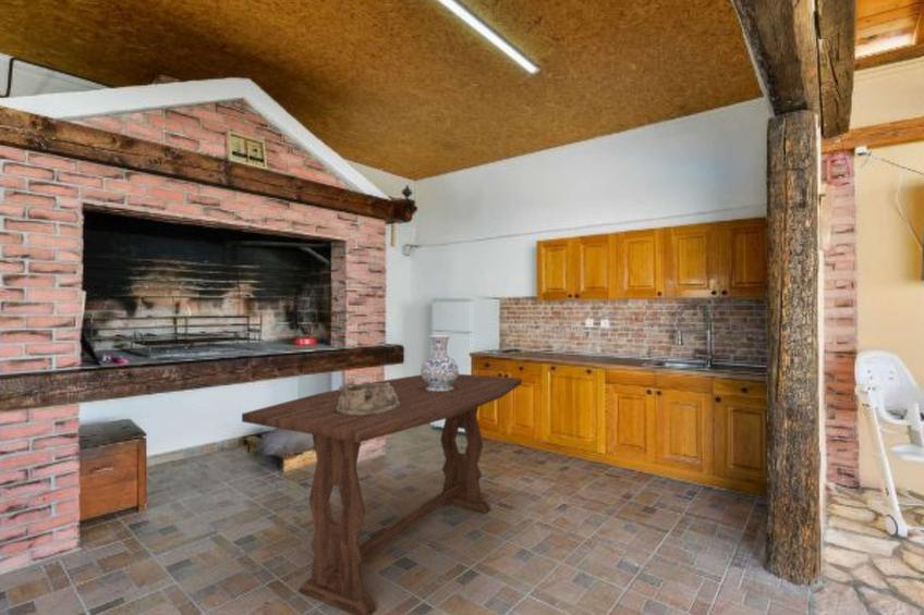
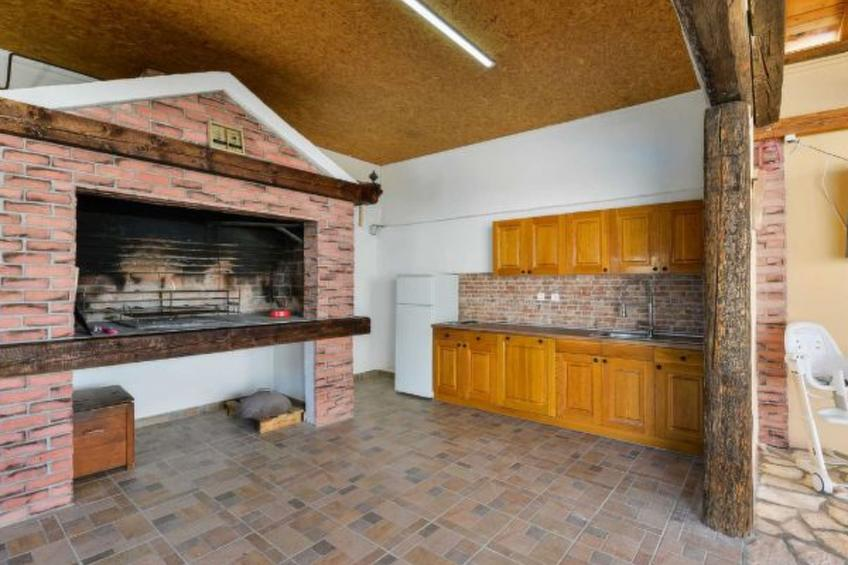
- dining table [241,373,523,615]
- vase [420,334,460,391]
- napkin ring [337,381,400,415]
